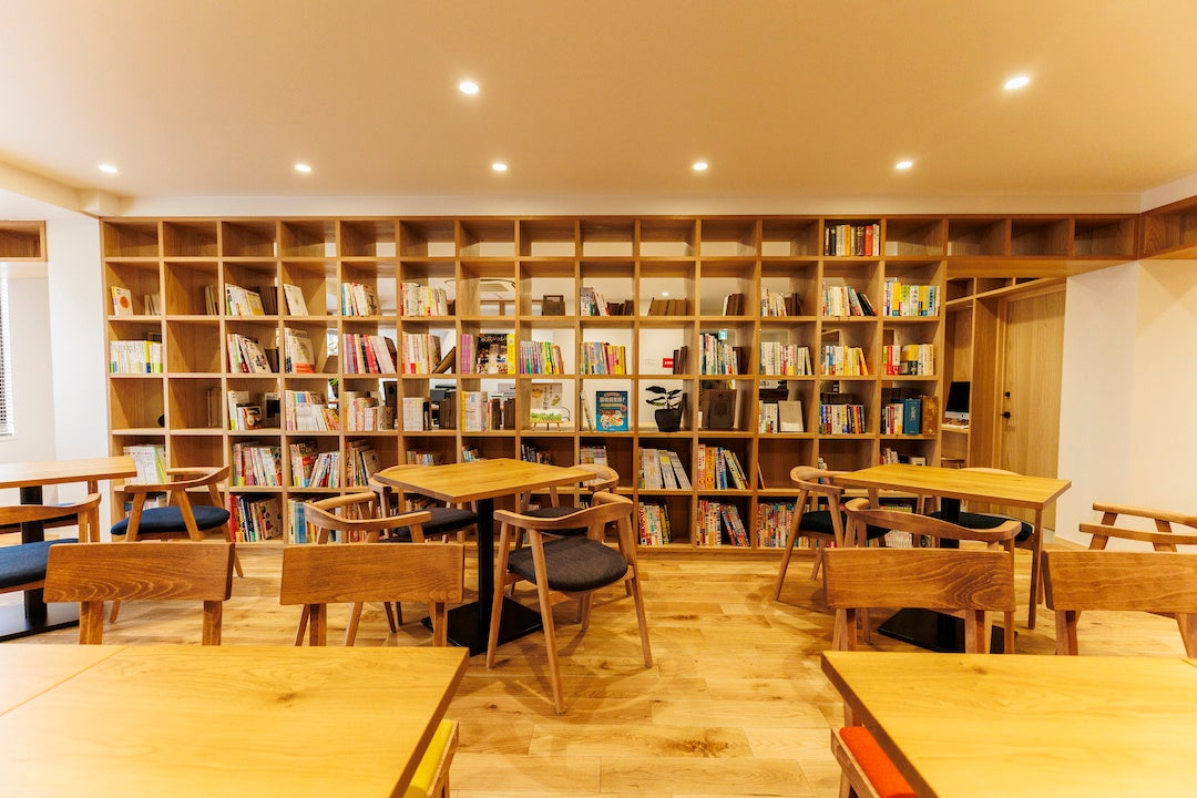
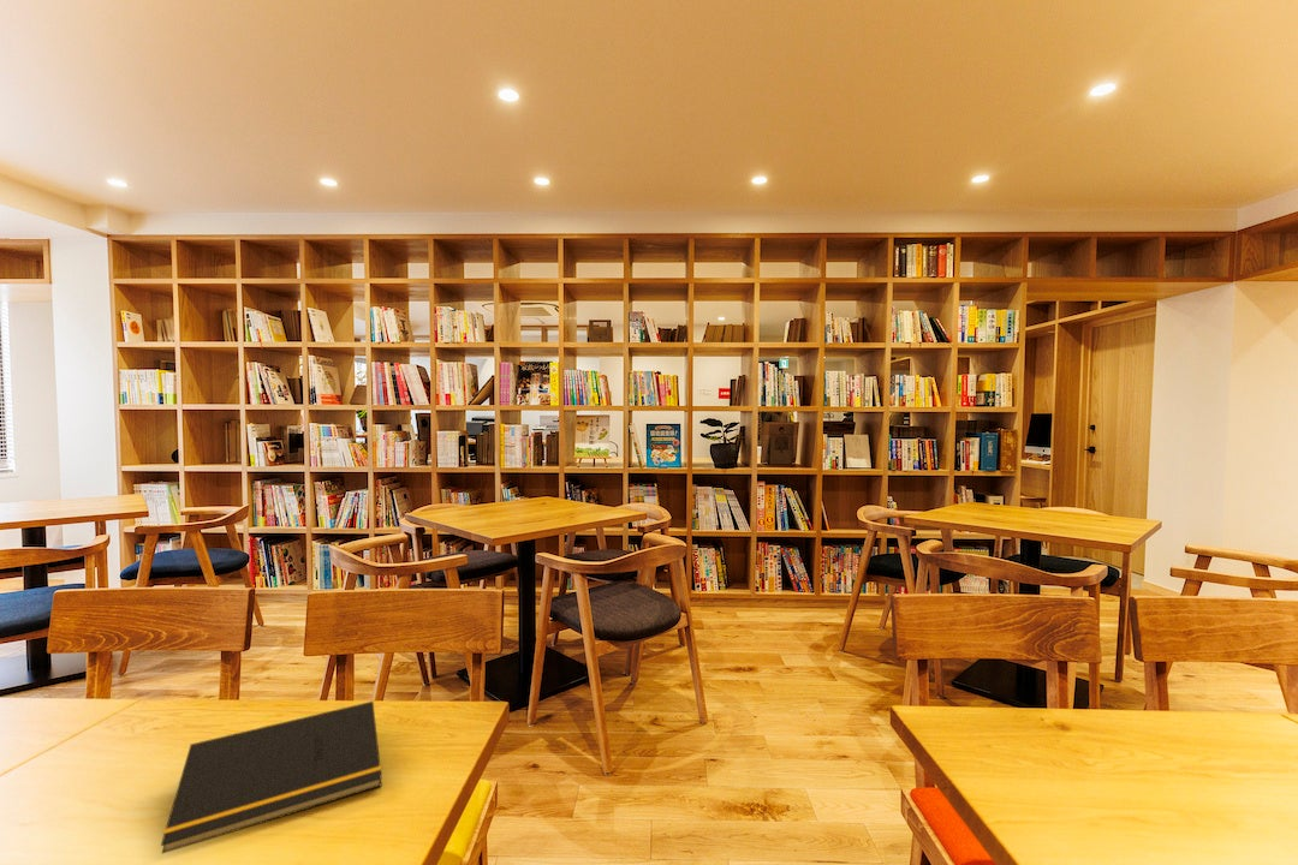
+ notepad [160,700,383,854]
